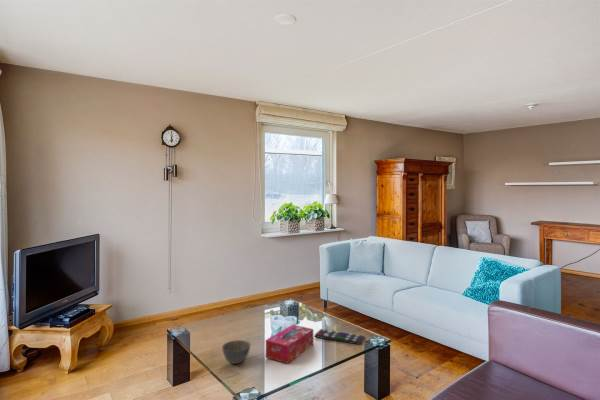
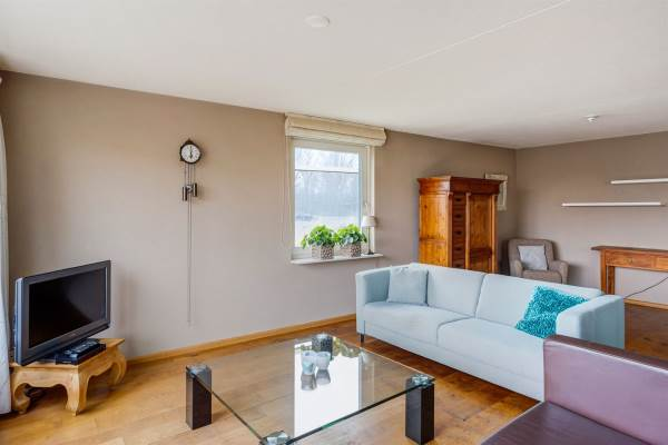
- bowl [221,339,252,365]
- remote control [314,328,366,346]
- tissue box [265,324,314,365]
